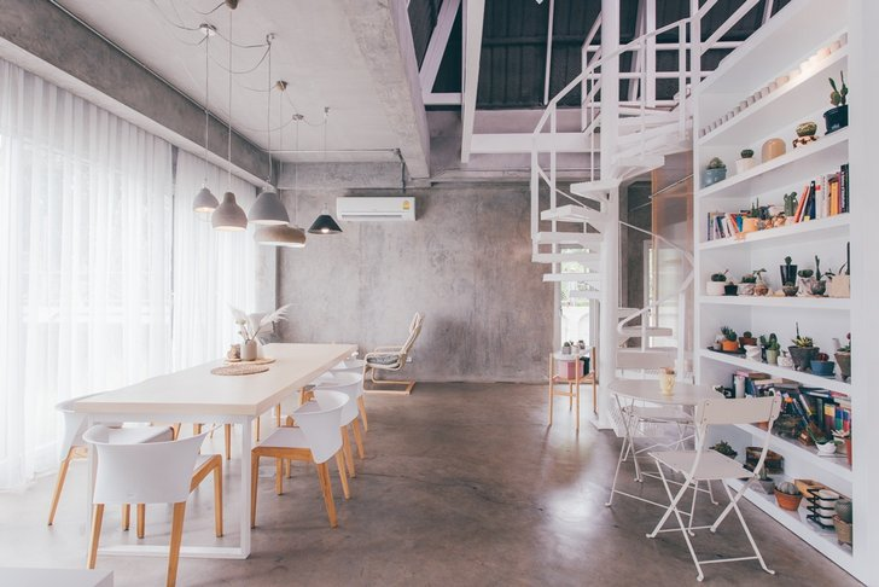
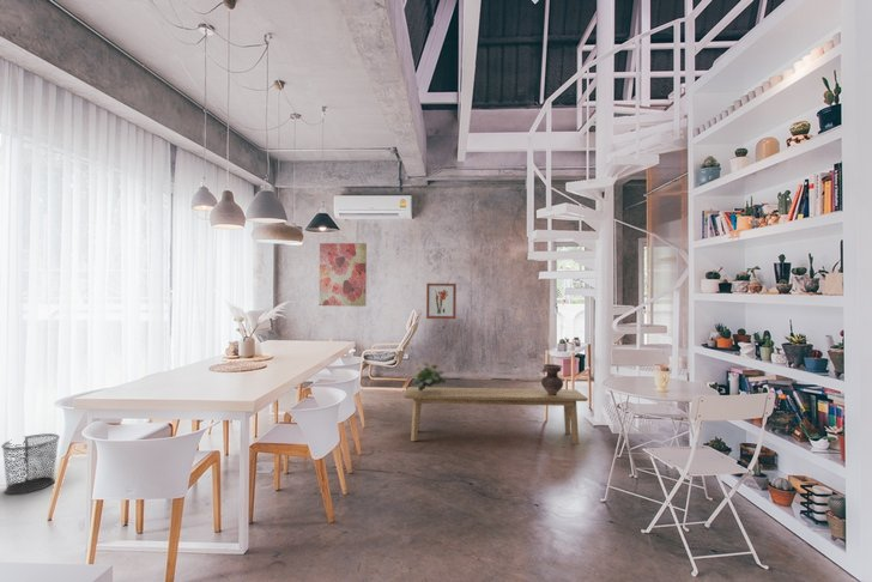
+ waste bin [0,432,61,495]
+ ceramic vessel [540,363,564,395]
+ bench [402,386,589,445]
+ wall art [319,242,368,308]
+ wall art [425,283,458,320]
+ flowering plant [411,360,450,392]
